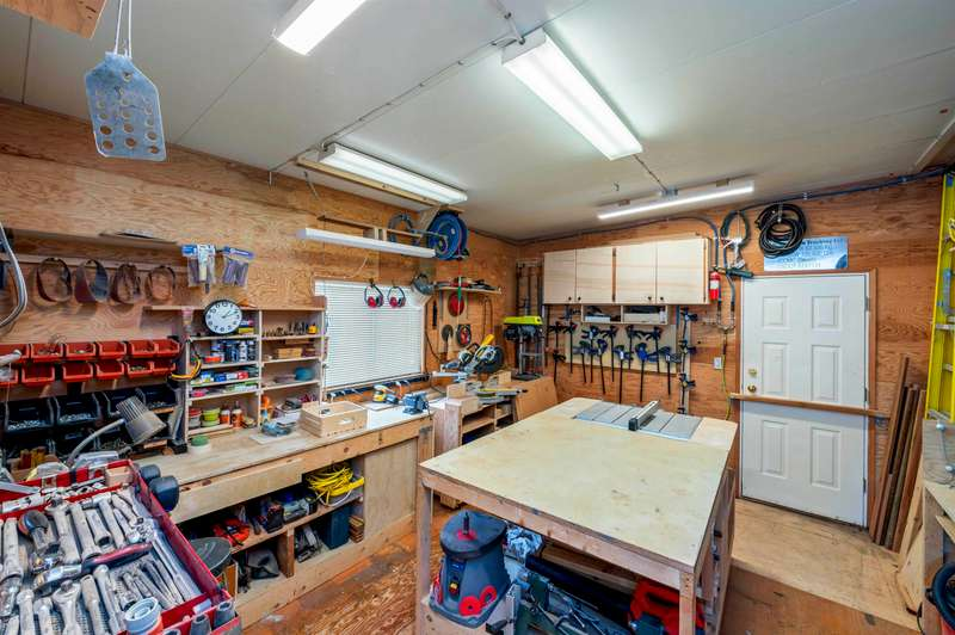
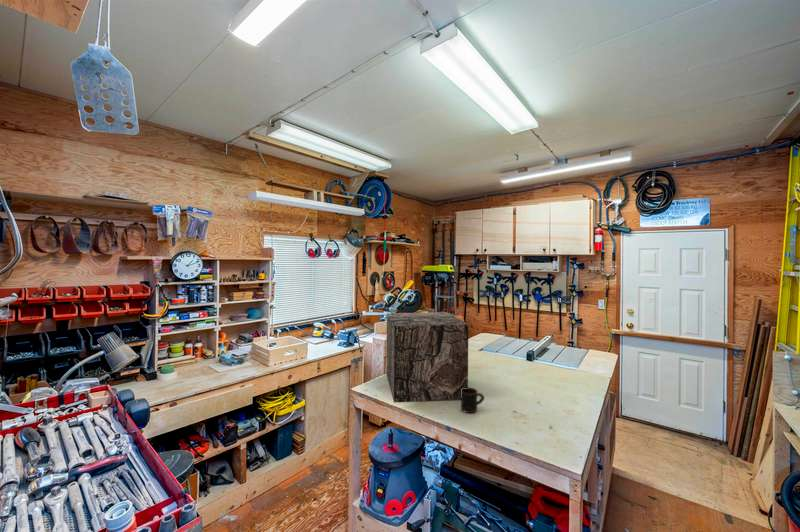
+ wooden block [386,311,469,403]
+ mug [460,387,485,414]
